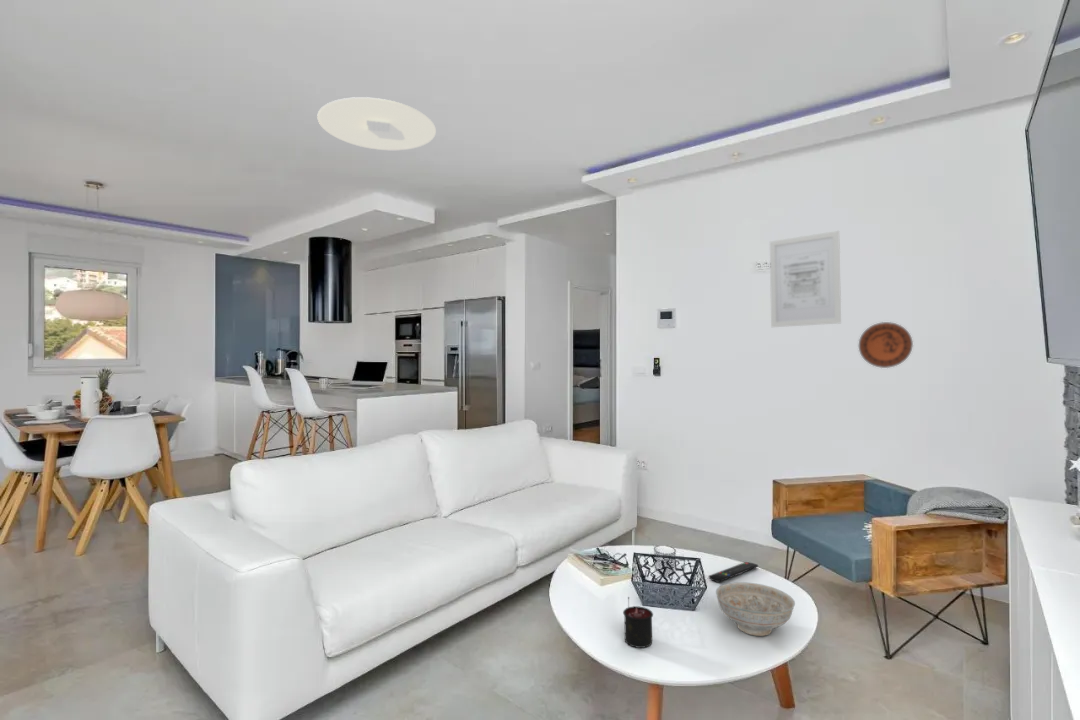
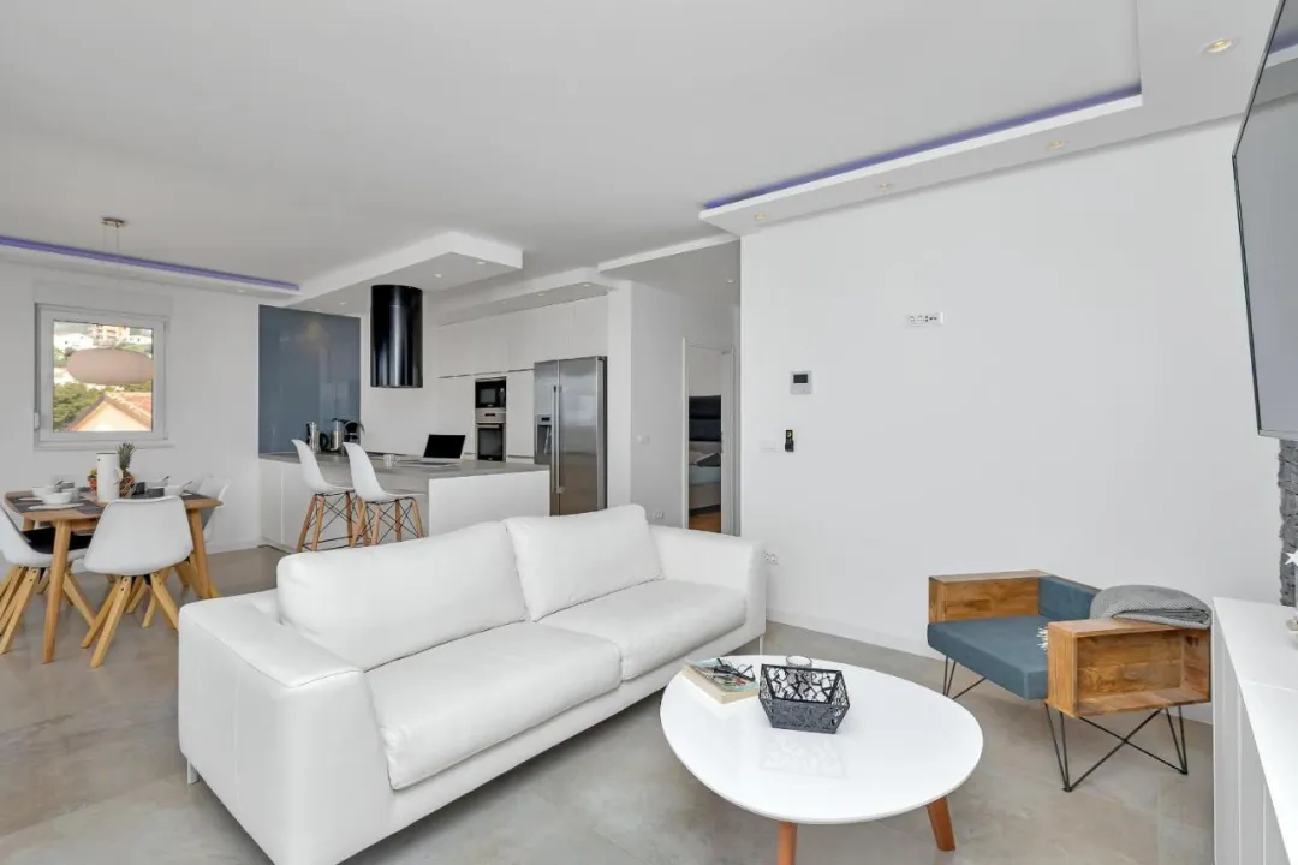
- decorative bowl [715,581,796,637]
- decorative plate [858,321,914,369]
- ceiling light [316,96,437,151]
- remote control [708,561,759,583]
- candle [622,596,654,649]
- wall art [769,230,842,328]
